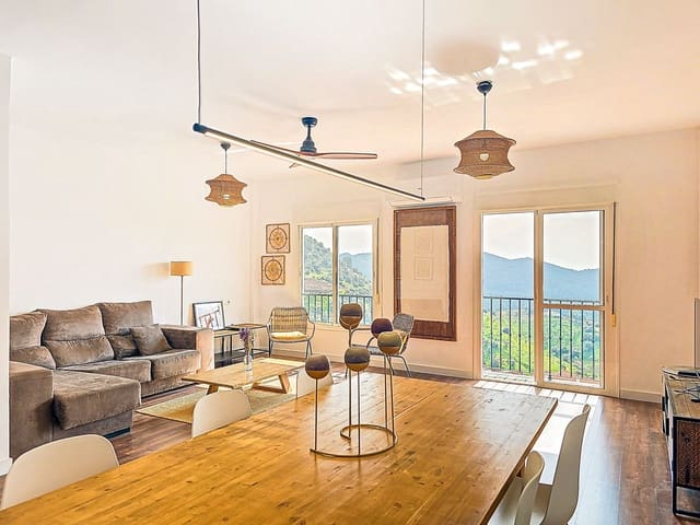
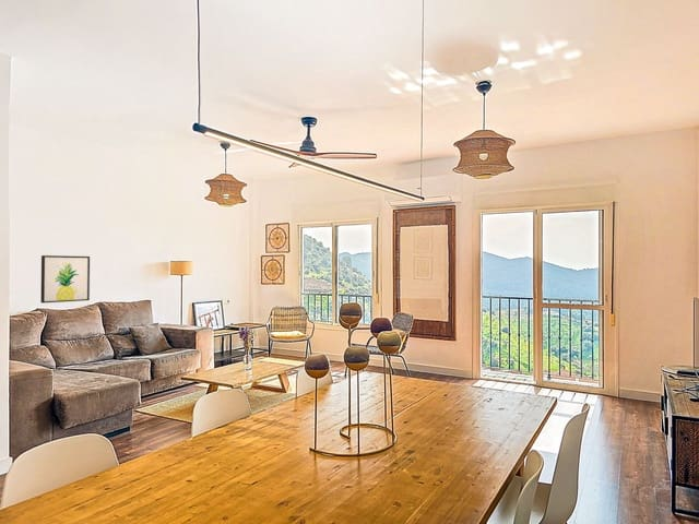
+ wall art [39,254,91,305]
